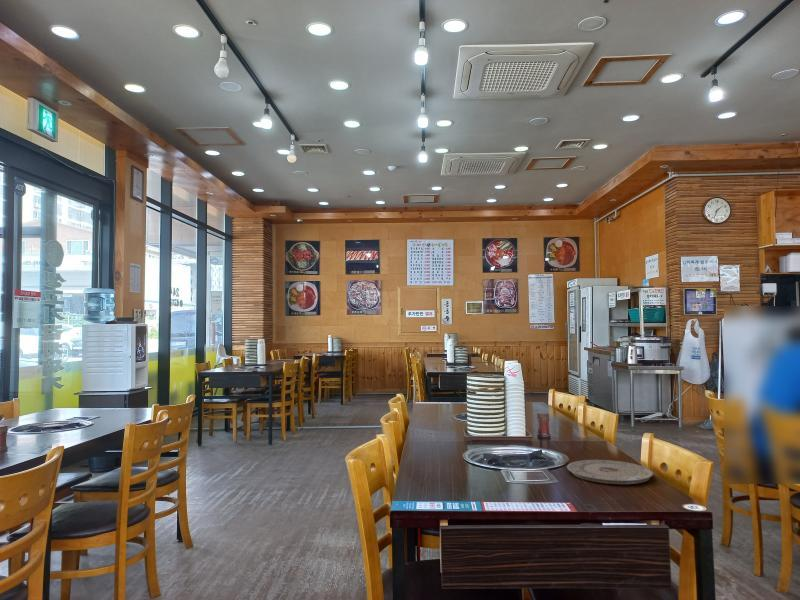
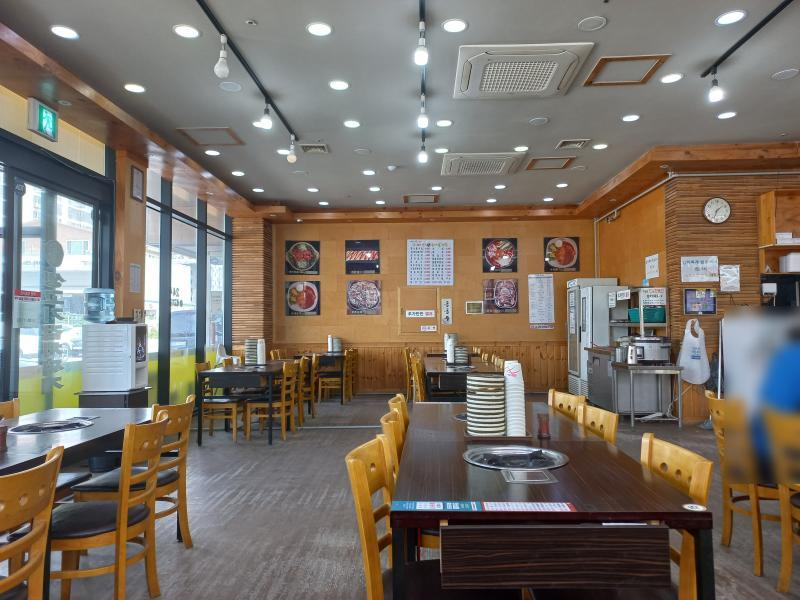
- plate [566,459,655,485]
